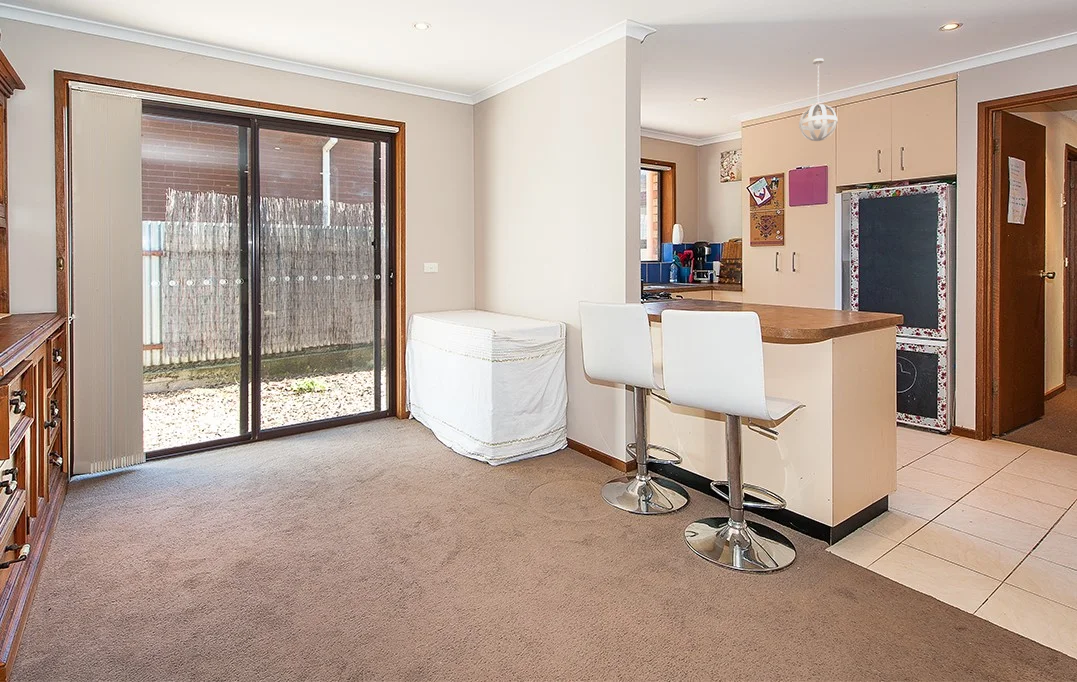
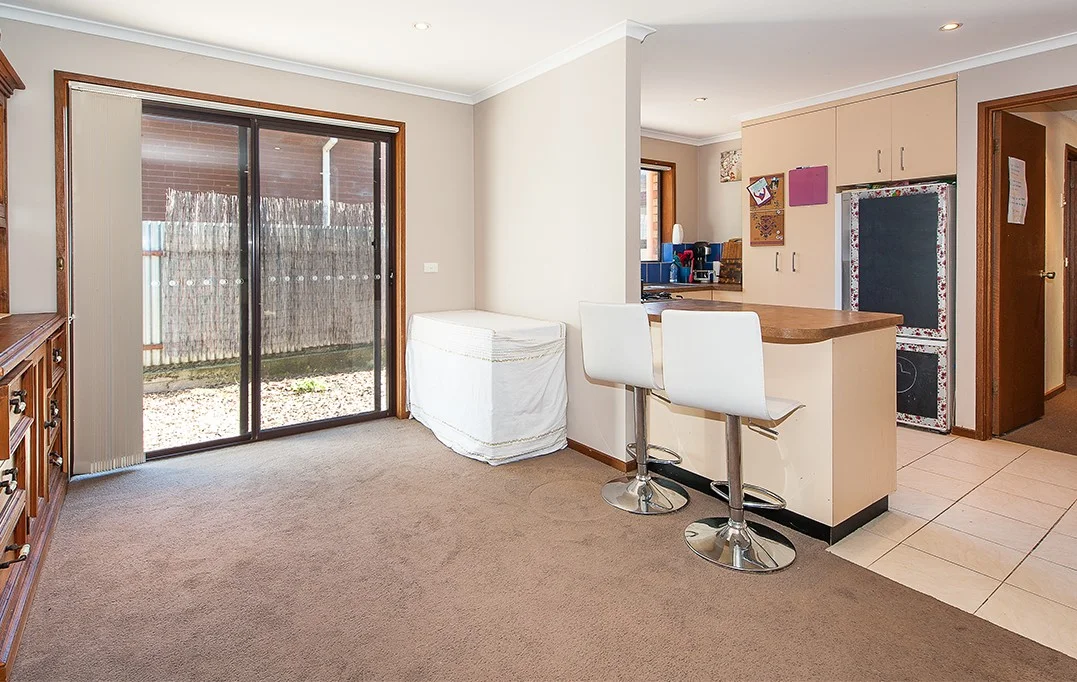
- pendant light [798,57,839,142]
